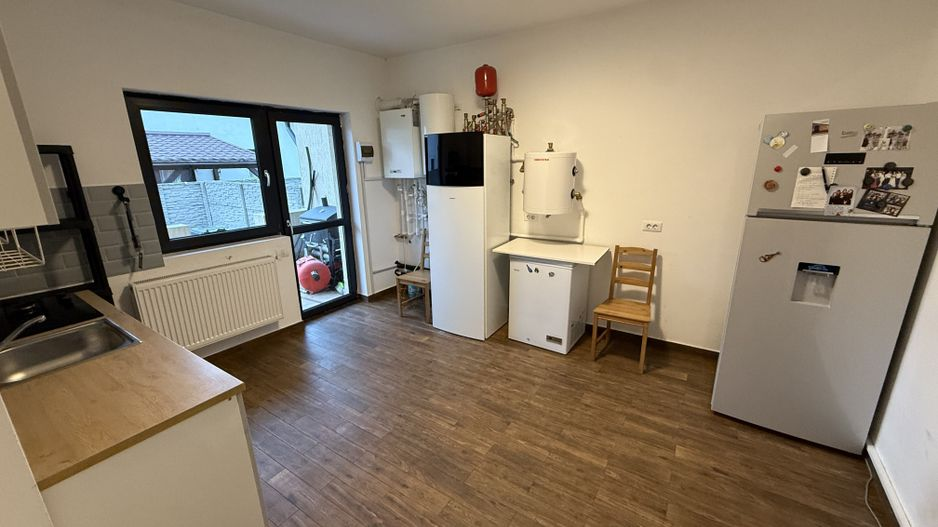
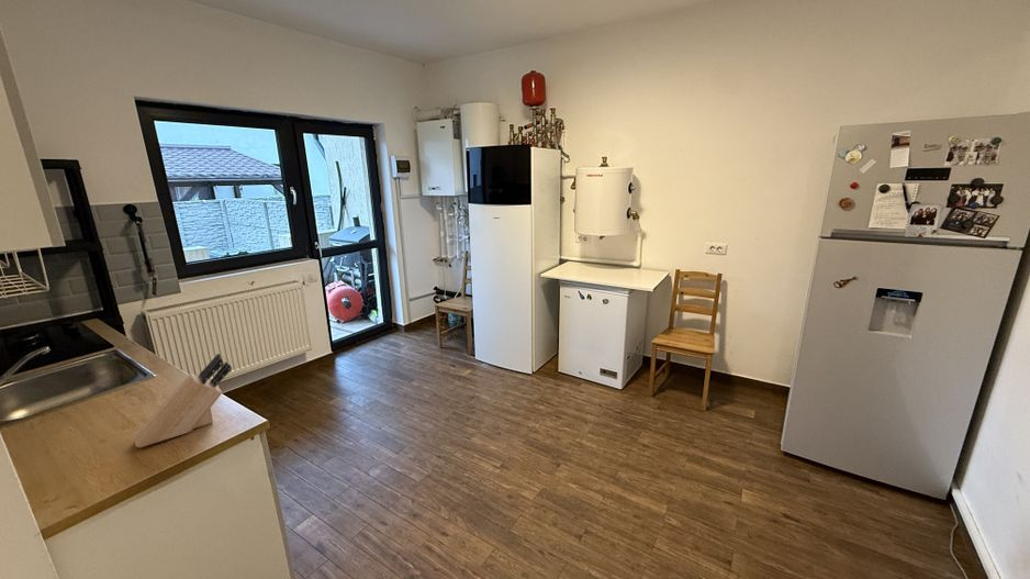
+ knife block [133,353,233,448]
